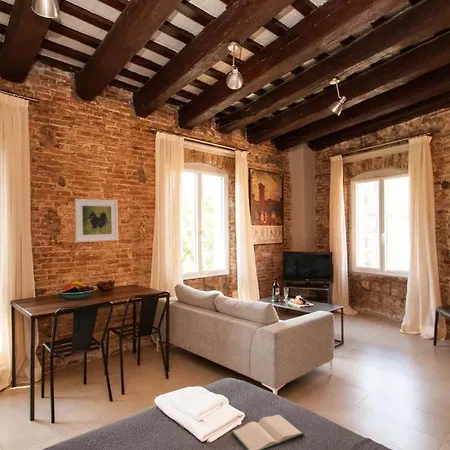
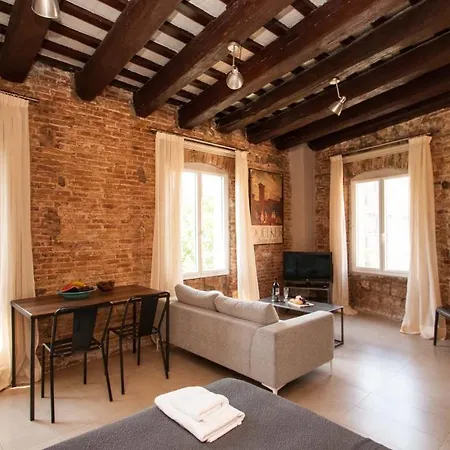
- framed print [74,198,119,243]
- hardback book [231,414,305,450]
